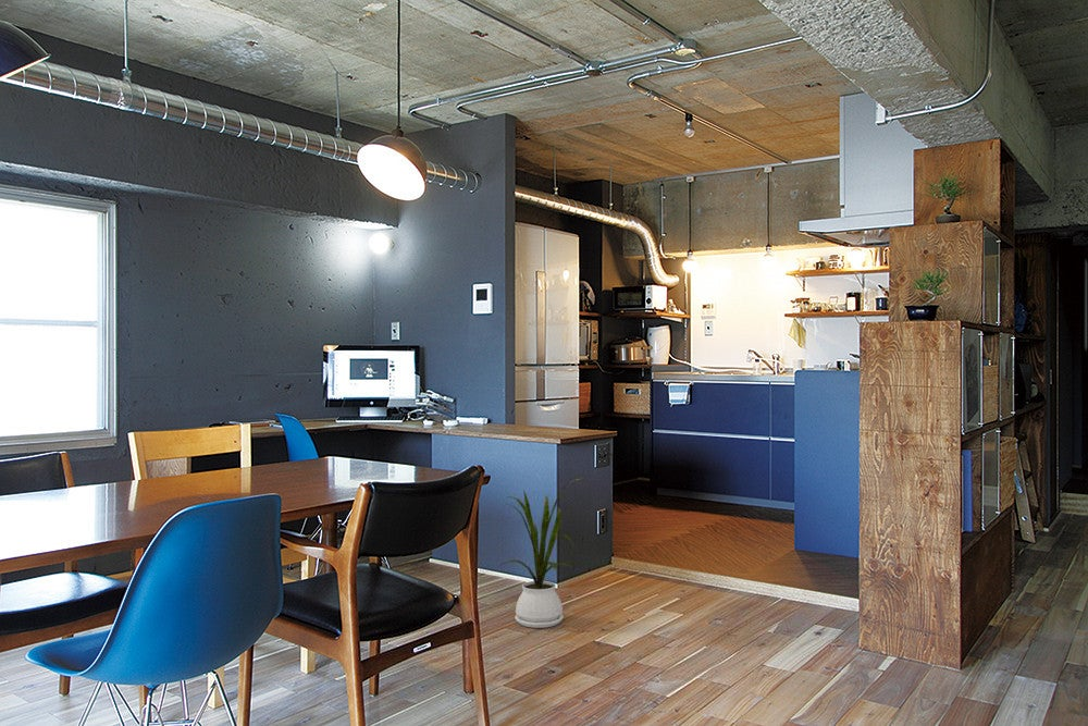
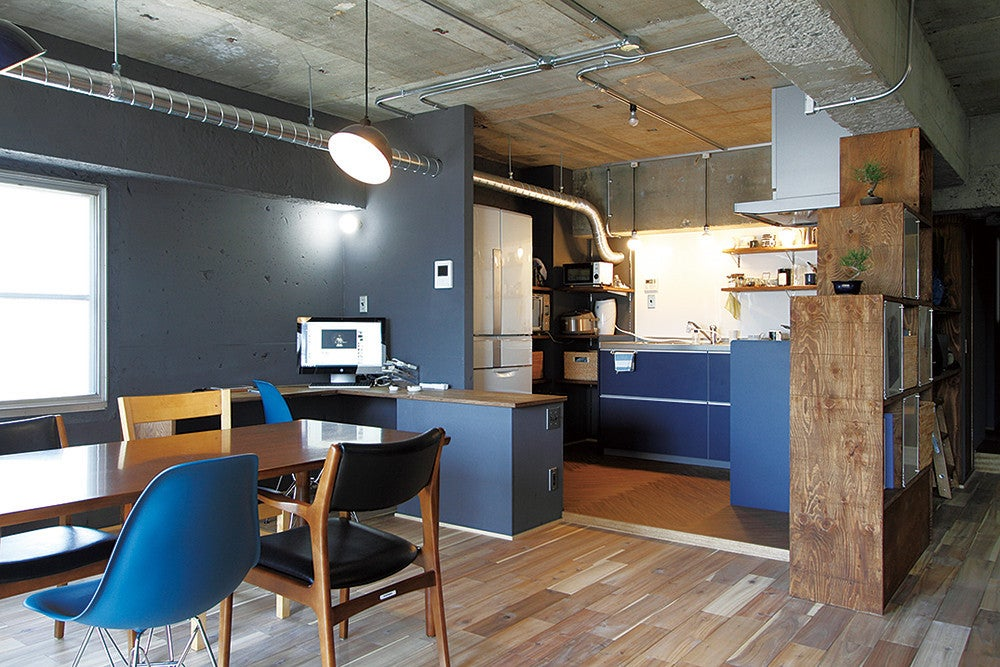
- house plant [498,477,585,629]
